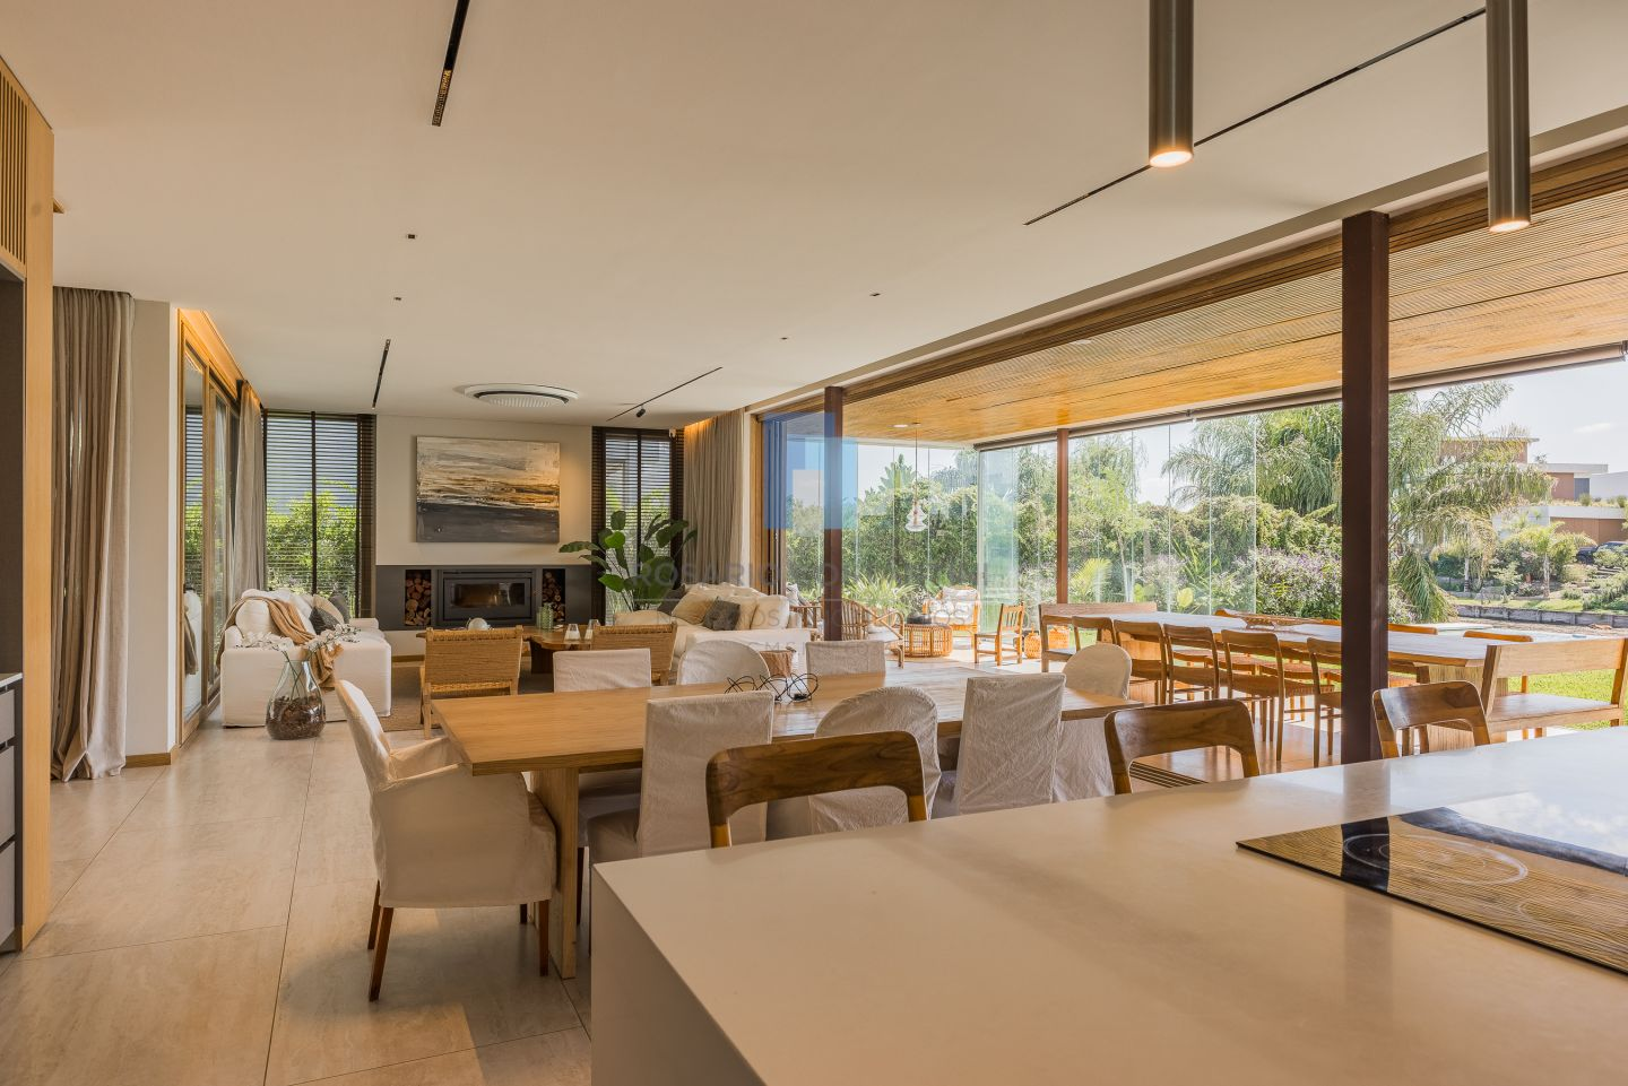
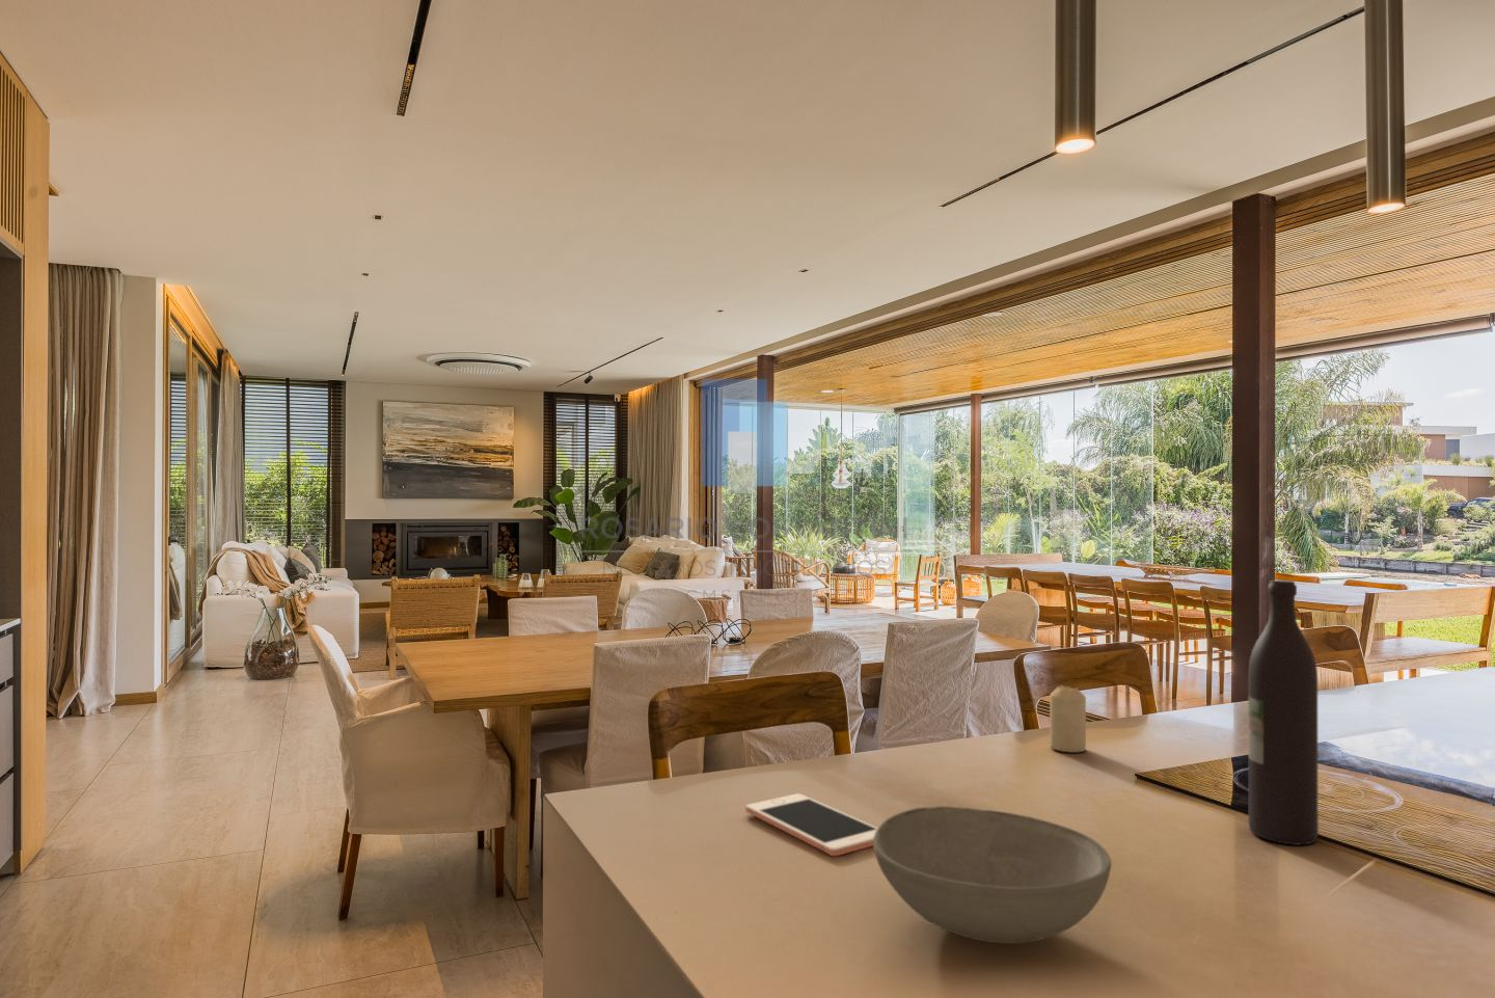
+ candle [1049,684,1086,753]
+ cell phone [745,792,878,857]
+ wine bottle [1247,579,1319,847]
+ bowl [872,805,1113,945]
